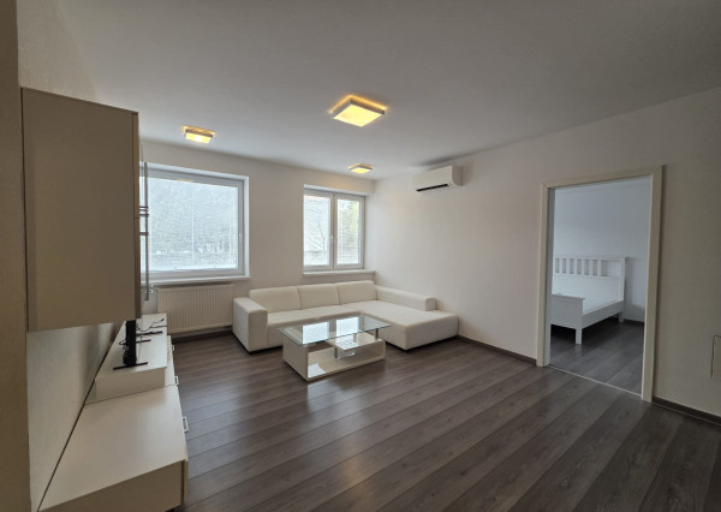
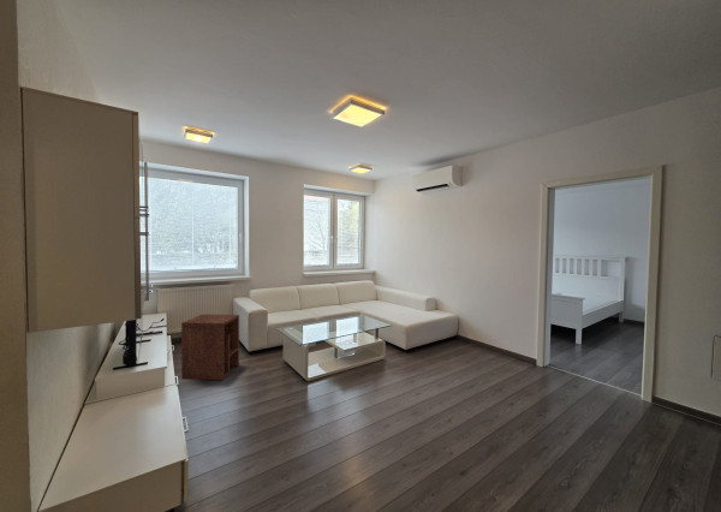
+ side table [180,314,240,381]
